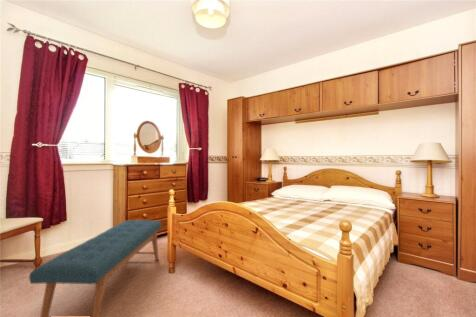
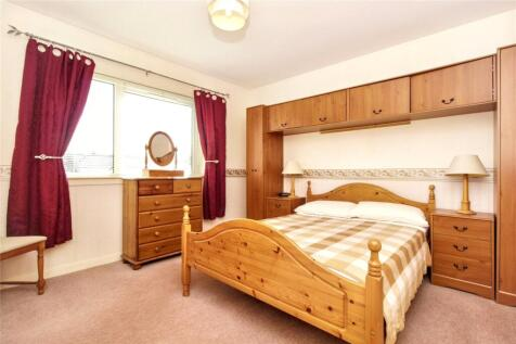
- bench [28,219,163,317]
